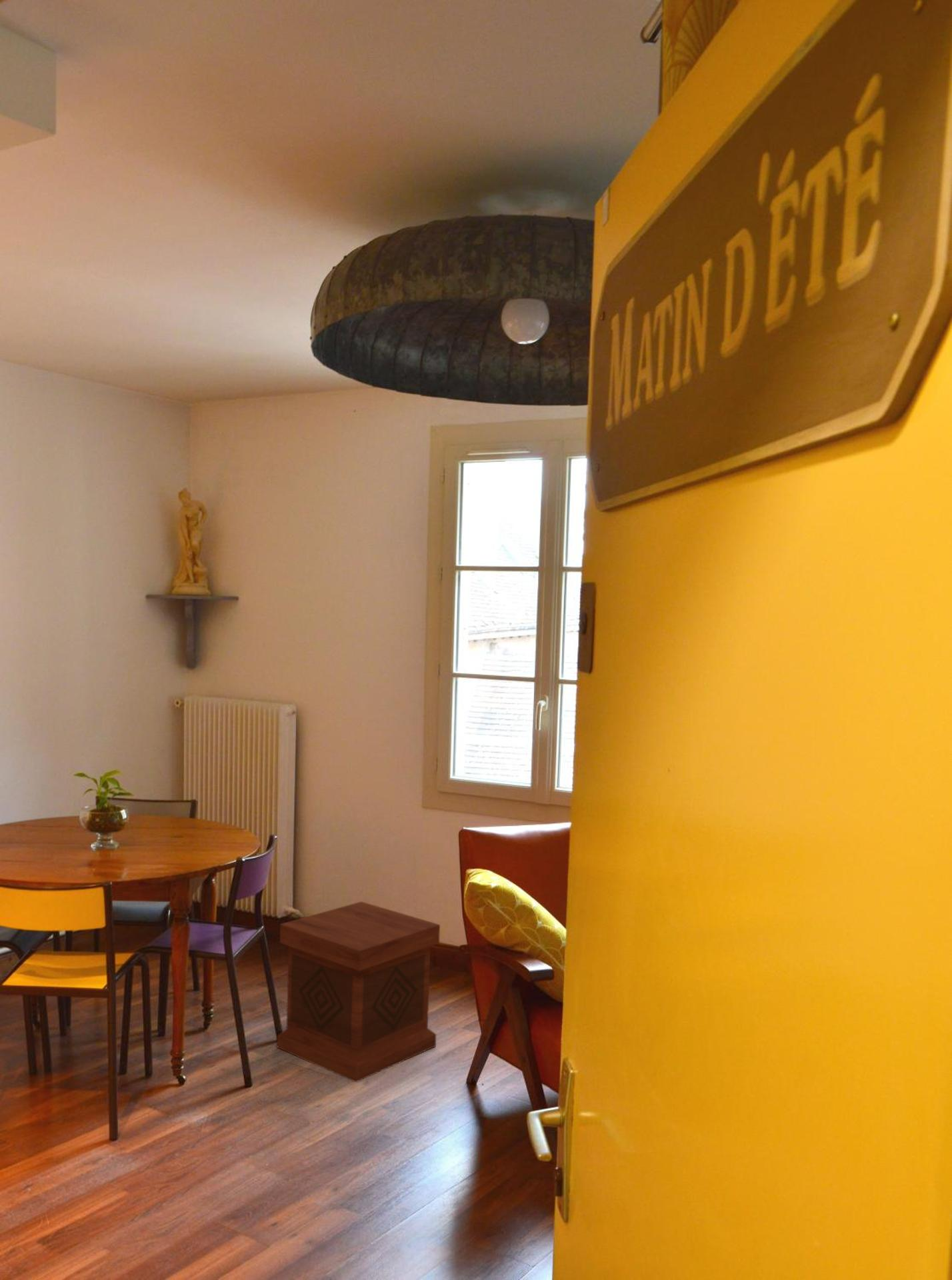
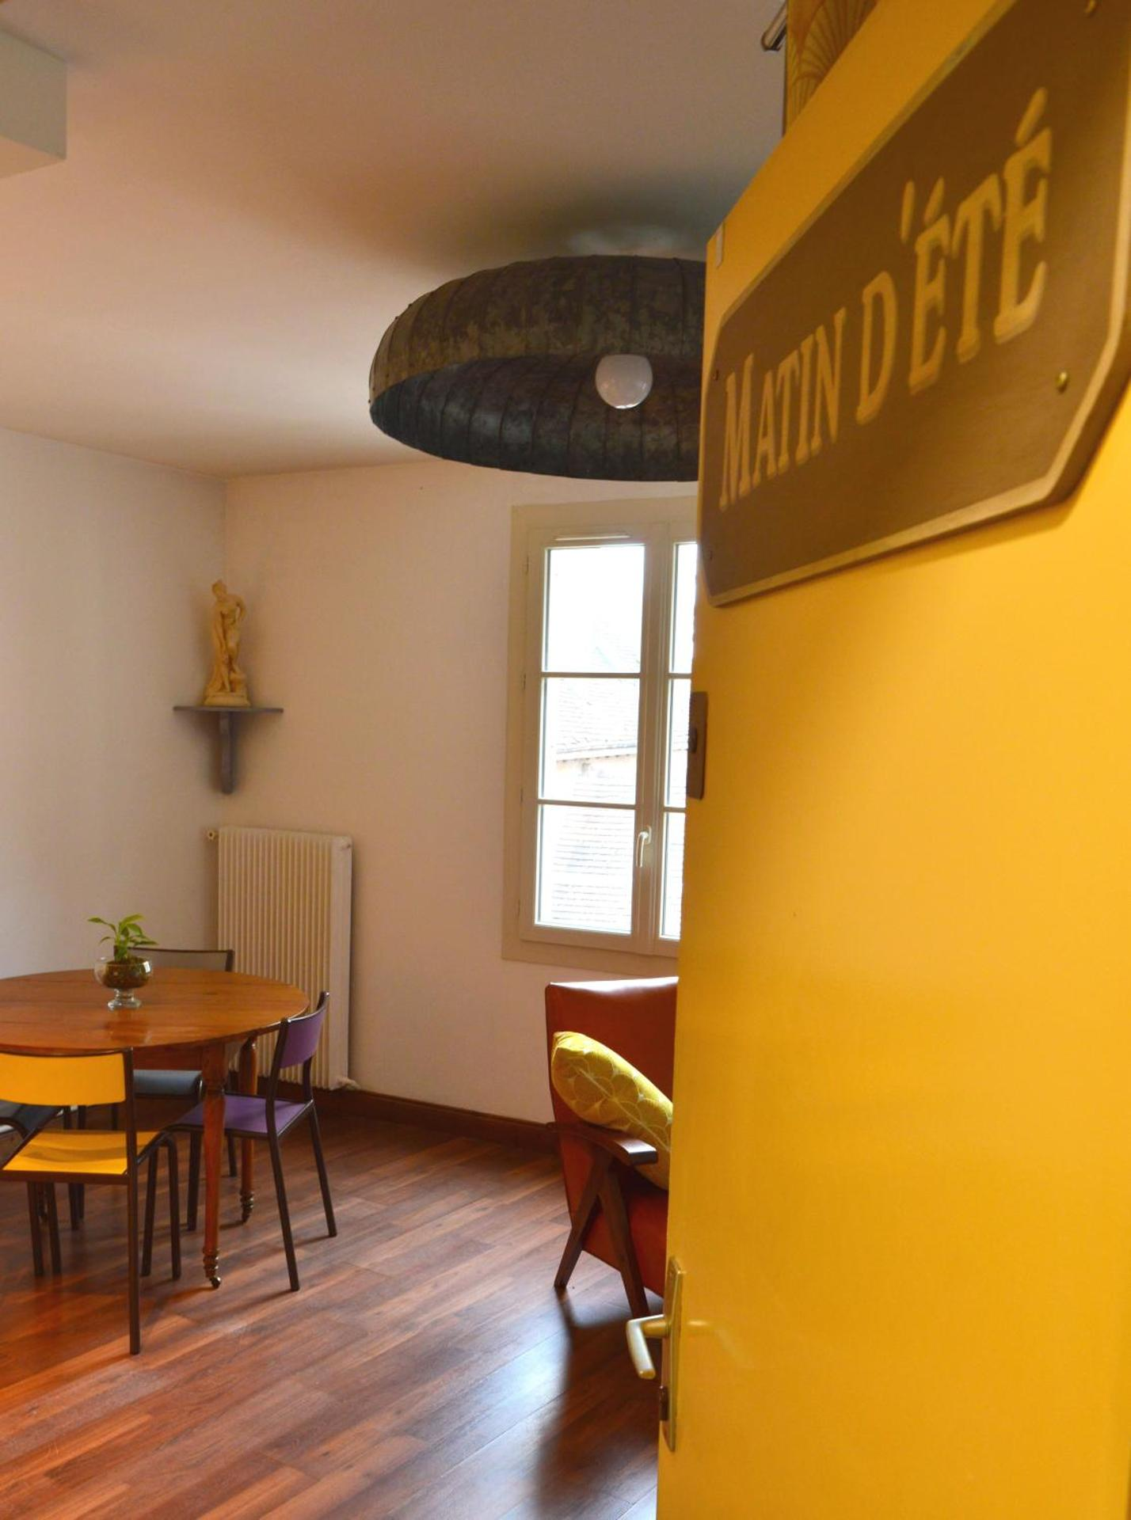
- side table [277,901,441,1083]
